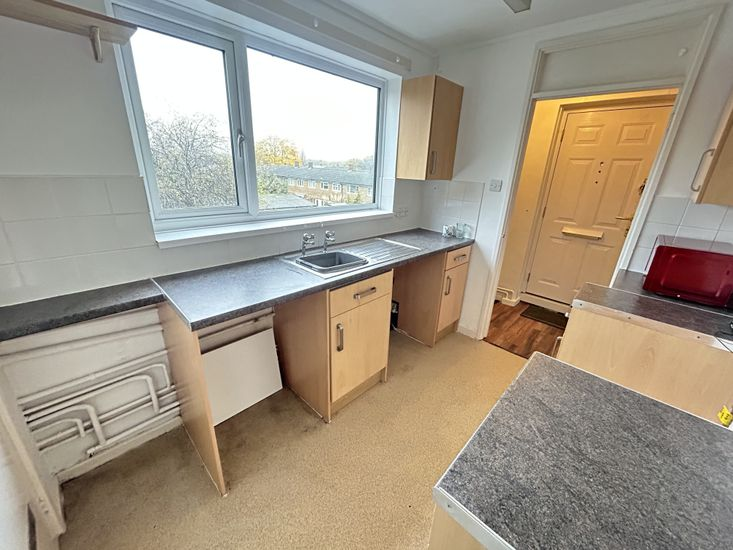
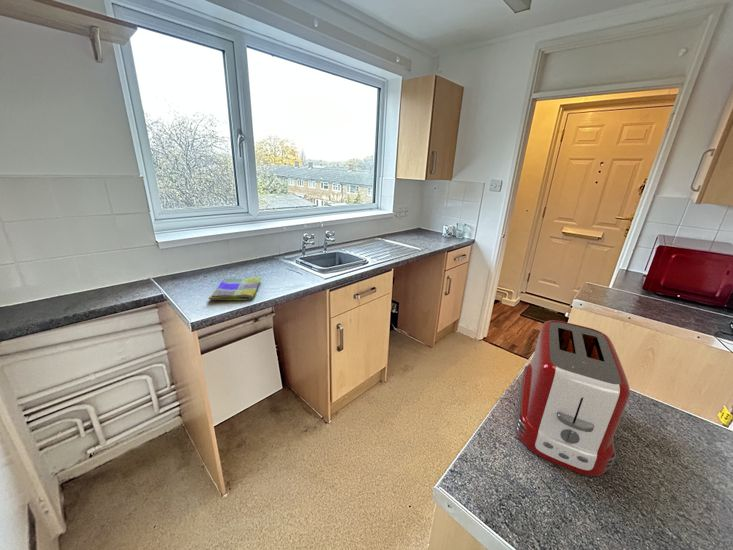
+ toaster [516,320,631,477]
+ dish towel [207,276,261,301]
